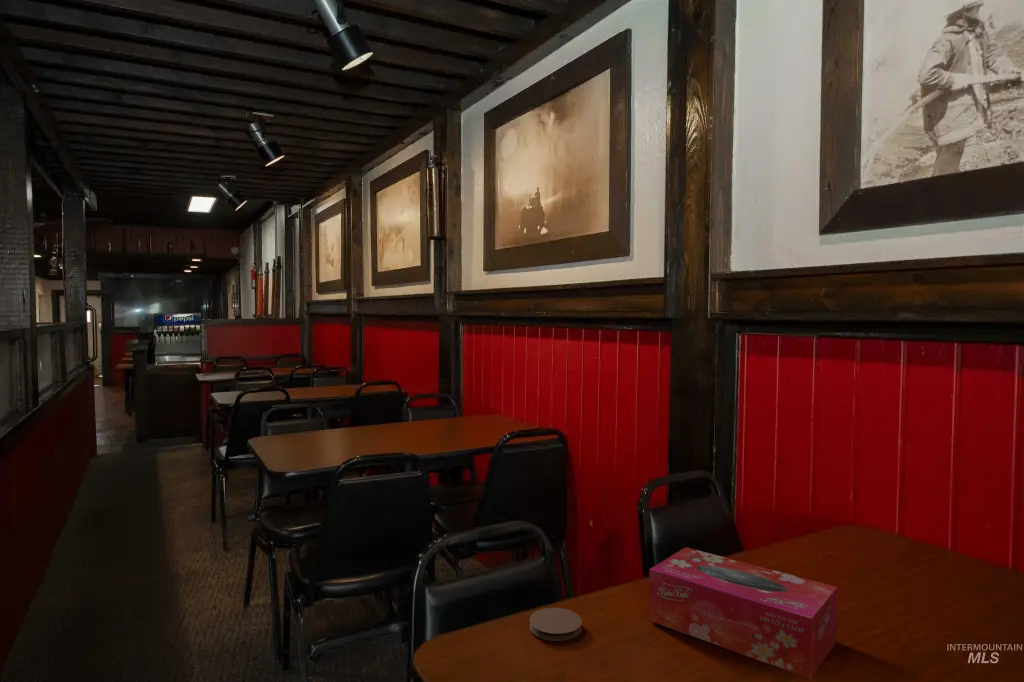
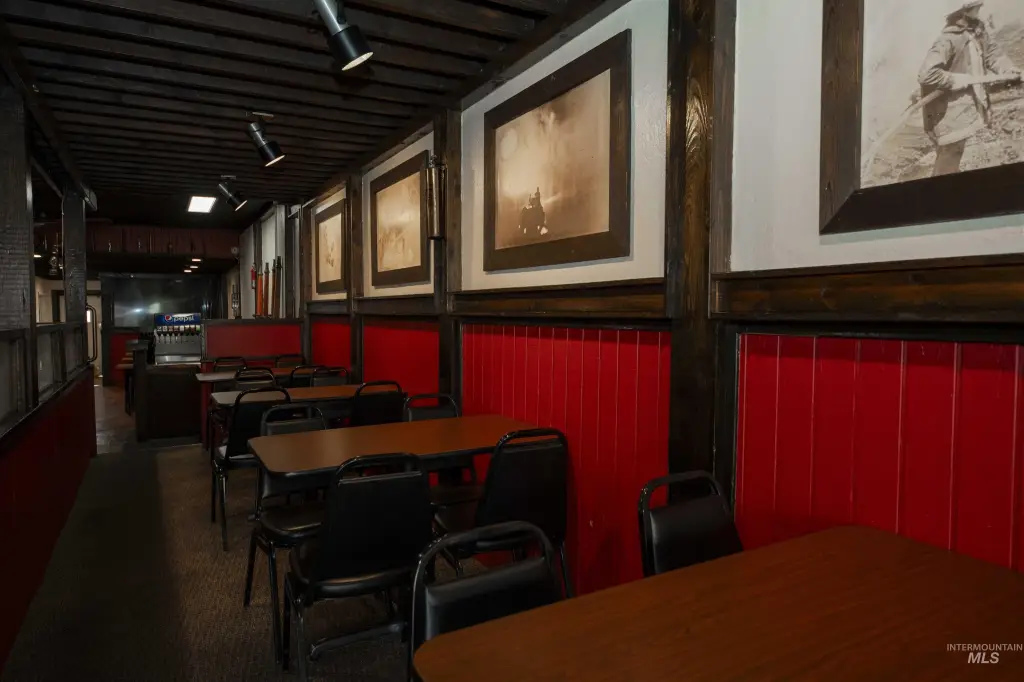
- tissue box [648,546,838,680]
- coaster [528,607,583,642]
